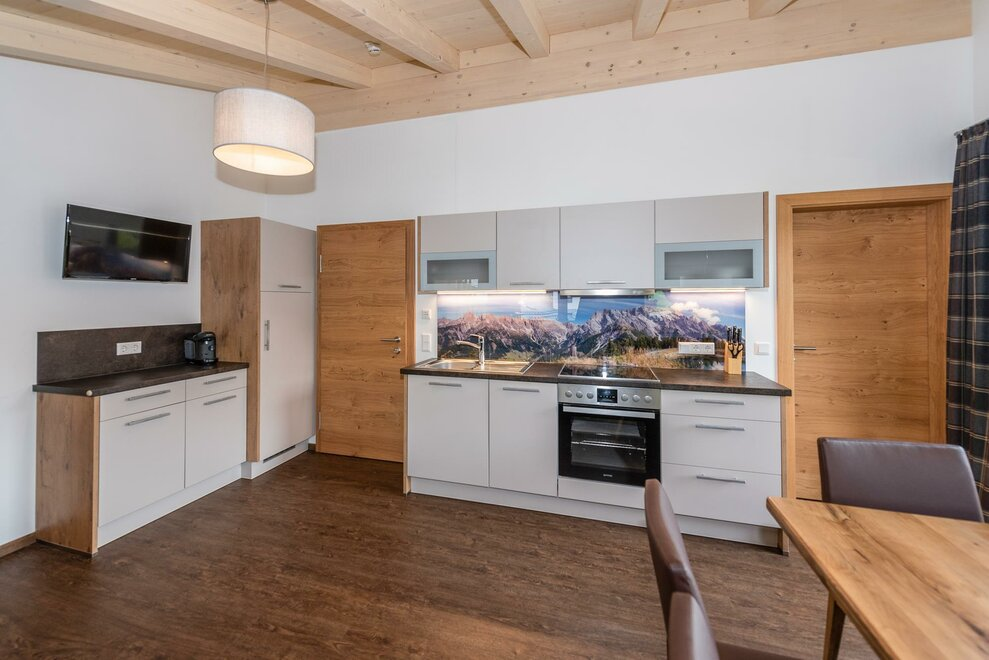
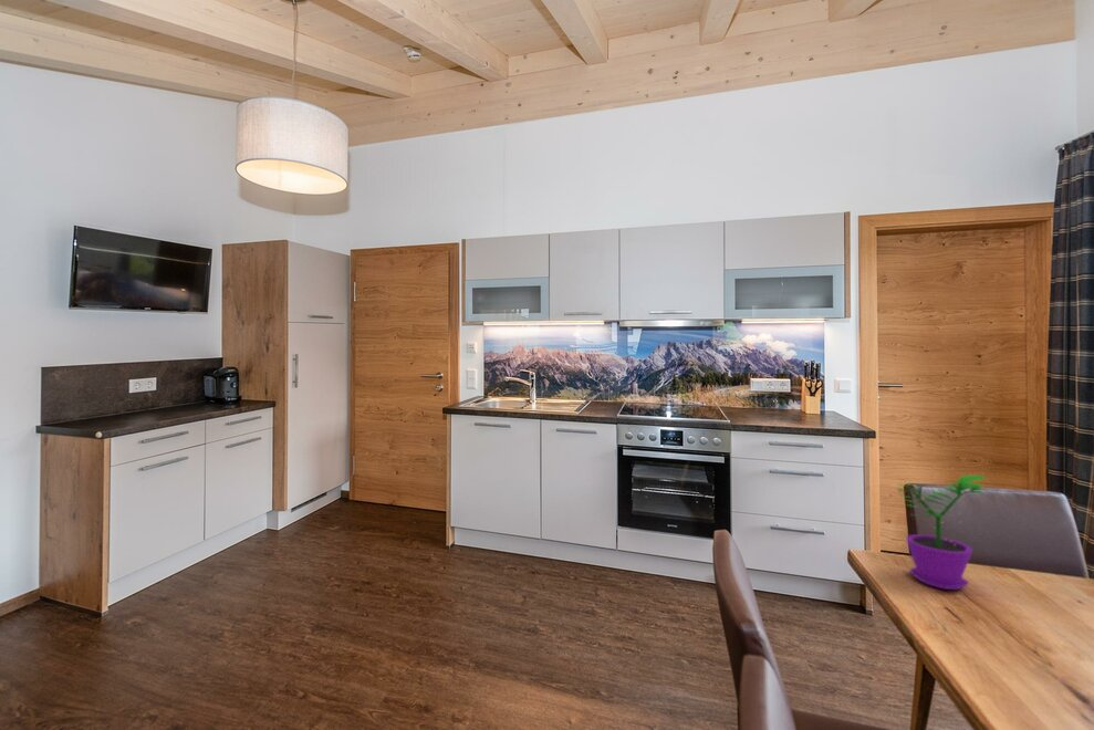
+ flower pot [896,467,987,591]
